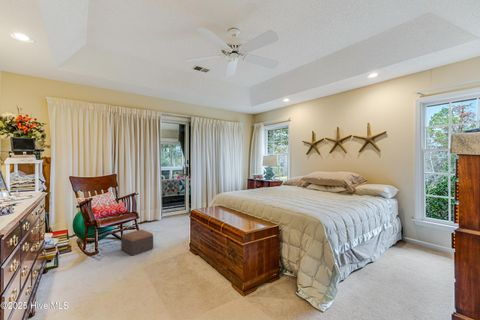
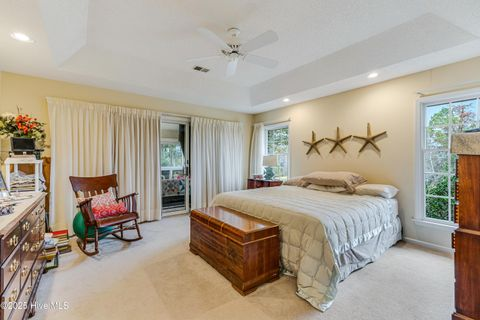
- footstool [120,229,154,256]
